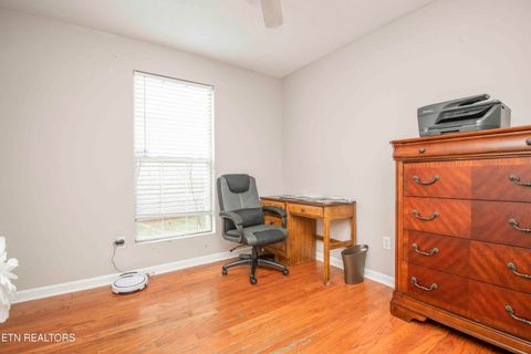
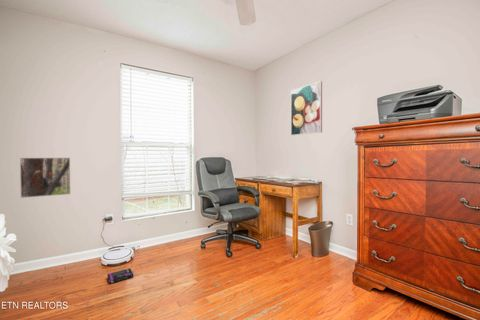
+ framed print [290,80,323,136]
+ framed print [19,157,71,199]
+ box [107,267,134,285]
